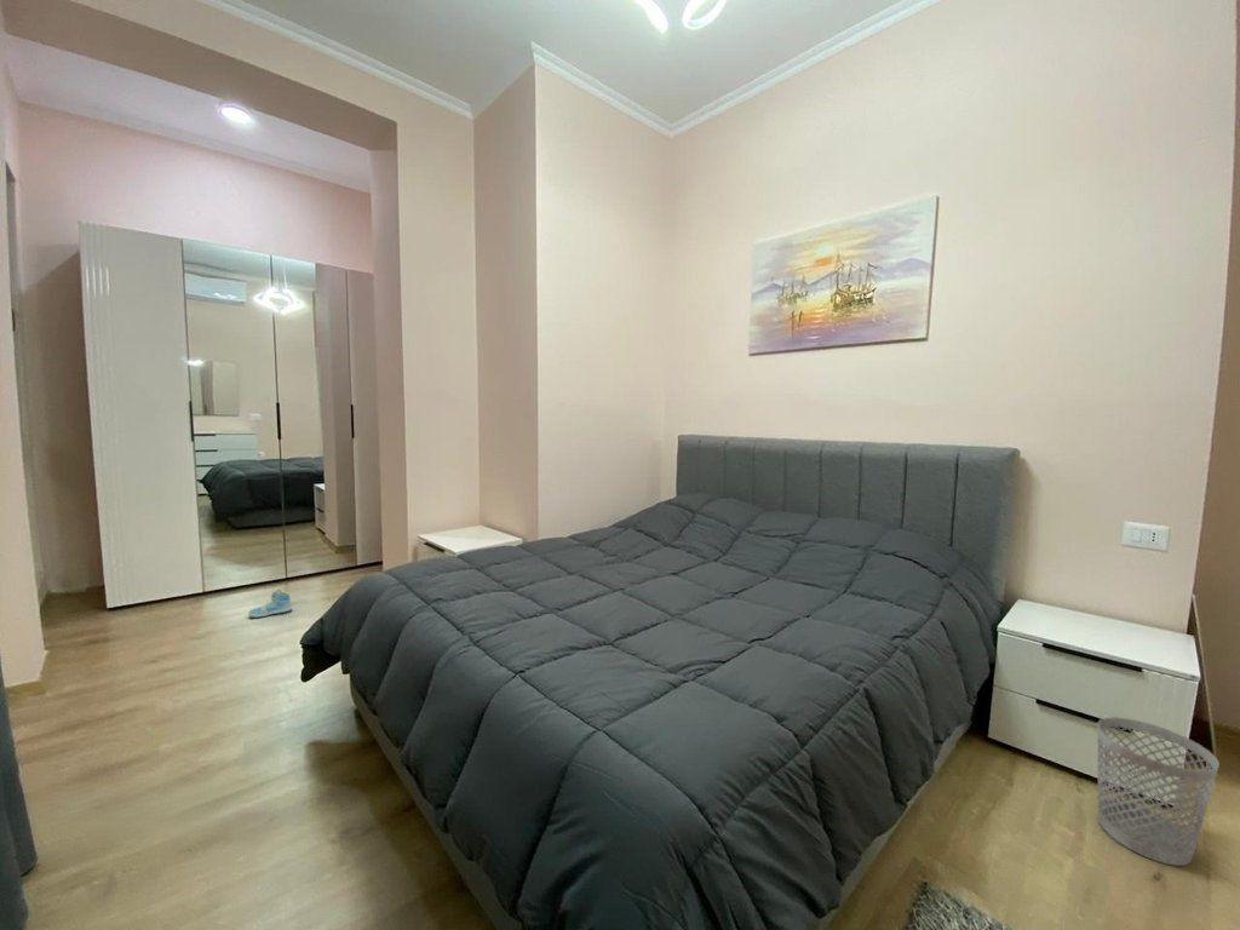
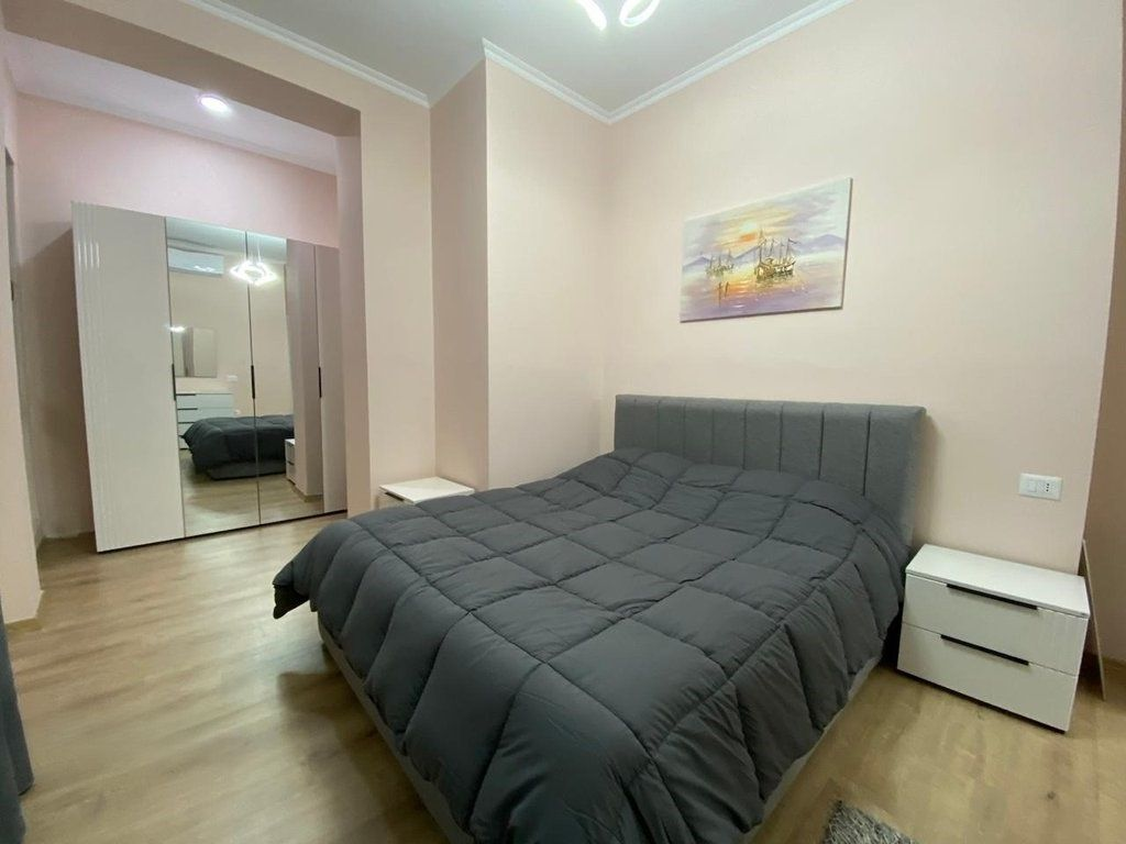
- wastebasket [1096,716,1221,867]
- sneaker [247,589,293,619]
